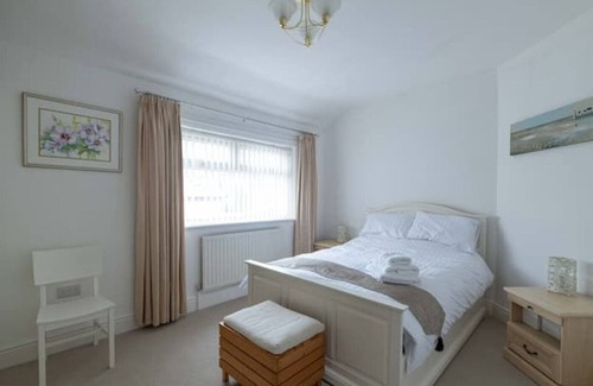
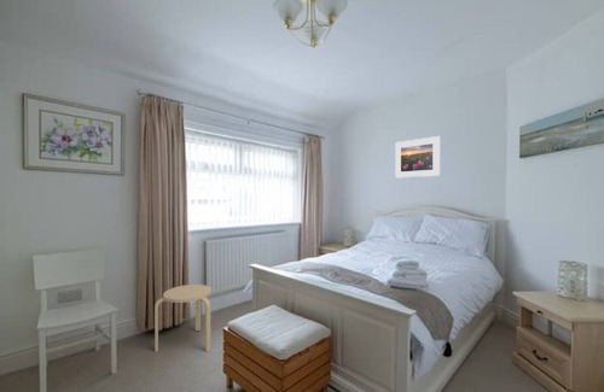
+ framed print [394,135,441,180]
+ stool [153,283,213,353]
